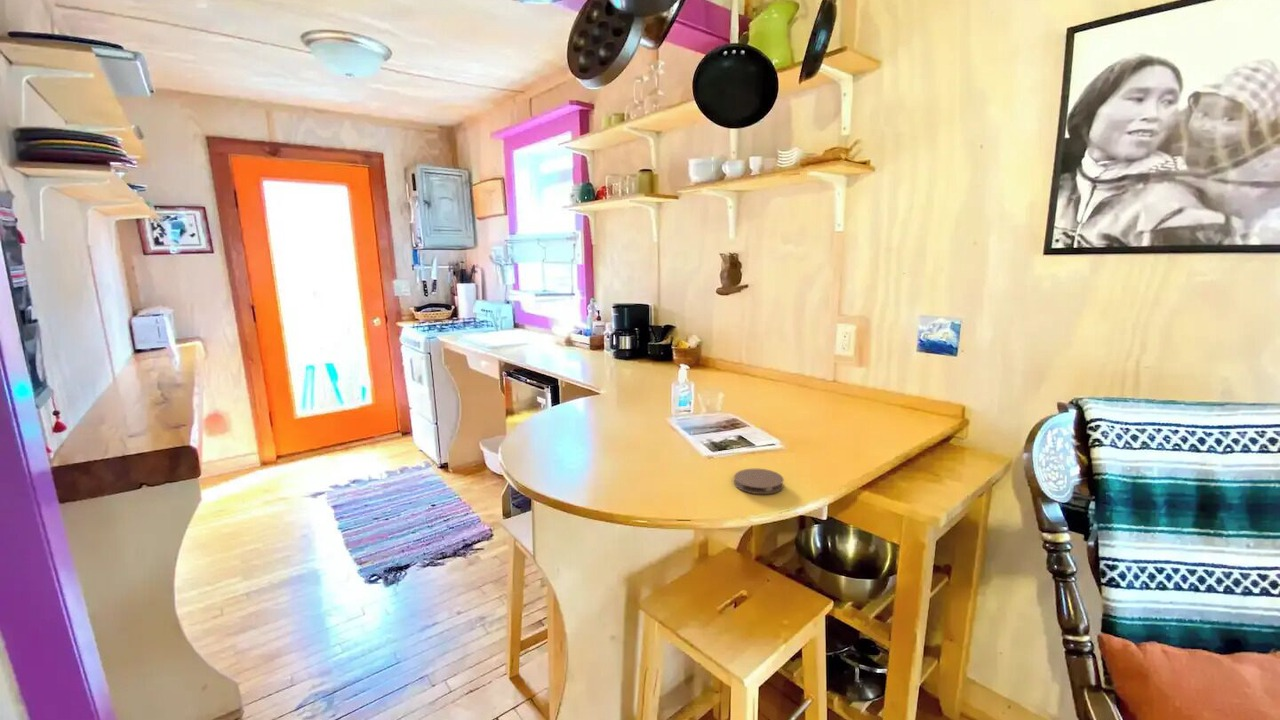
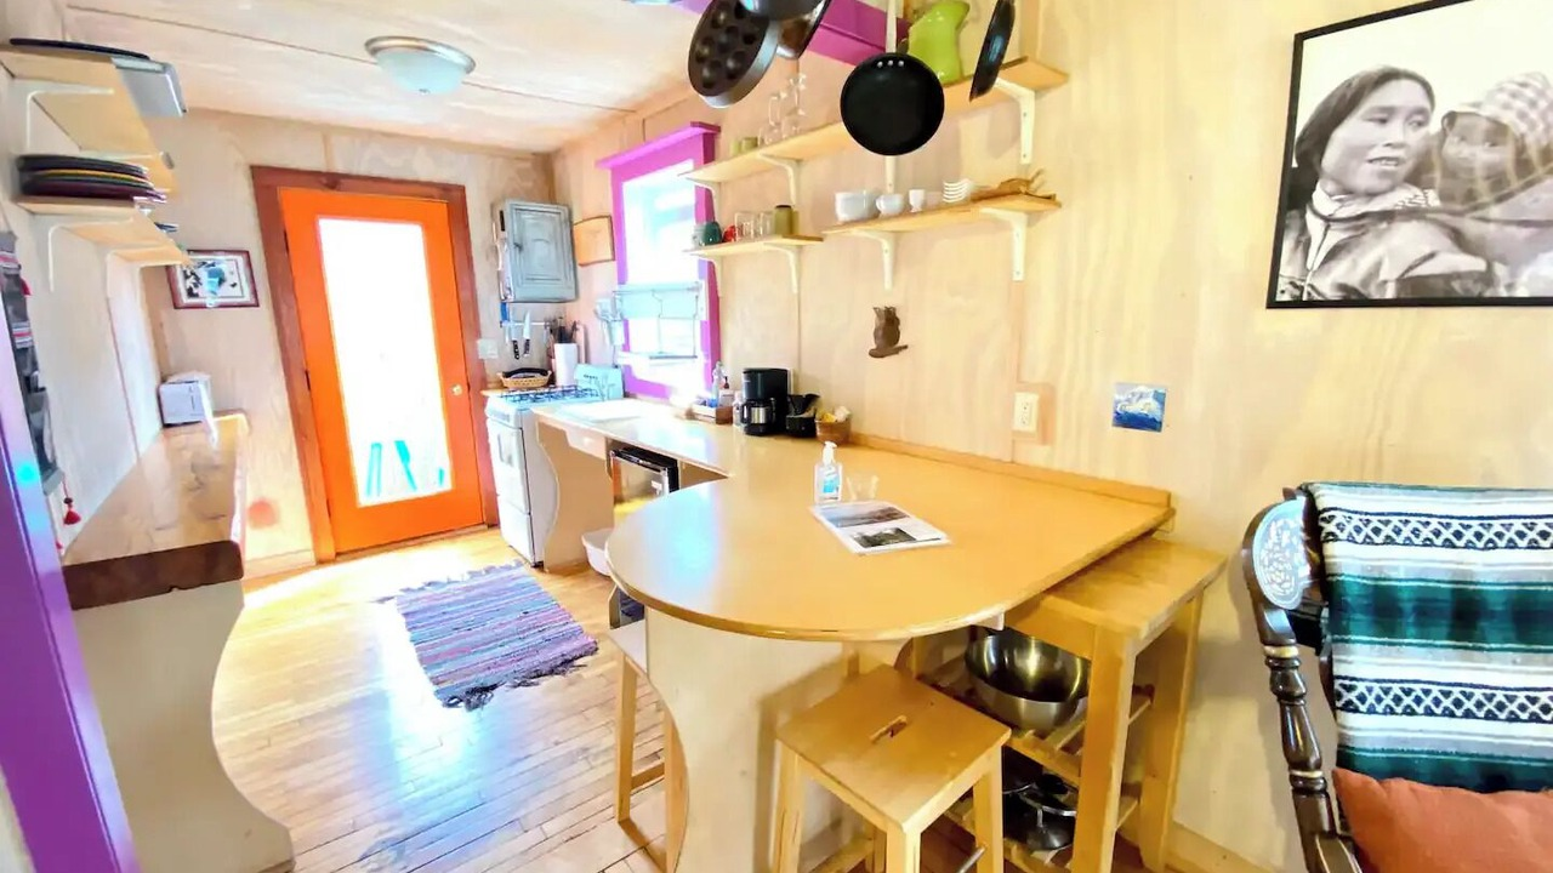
- coaster [733,468,785,495]
